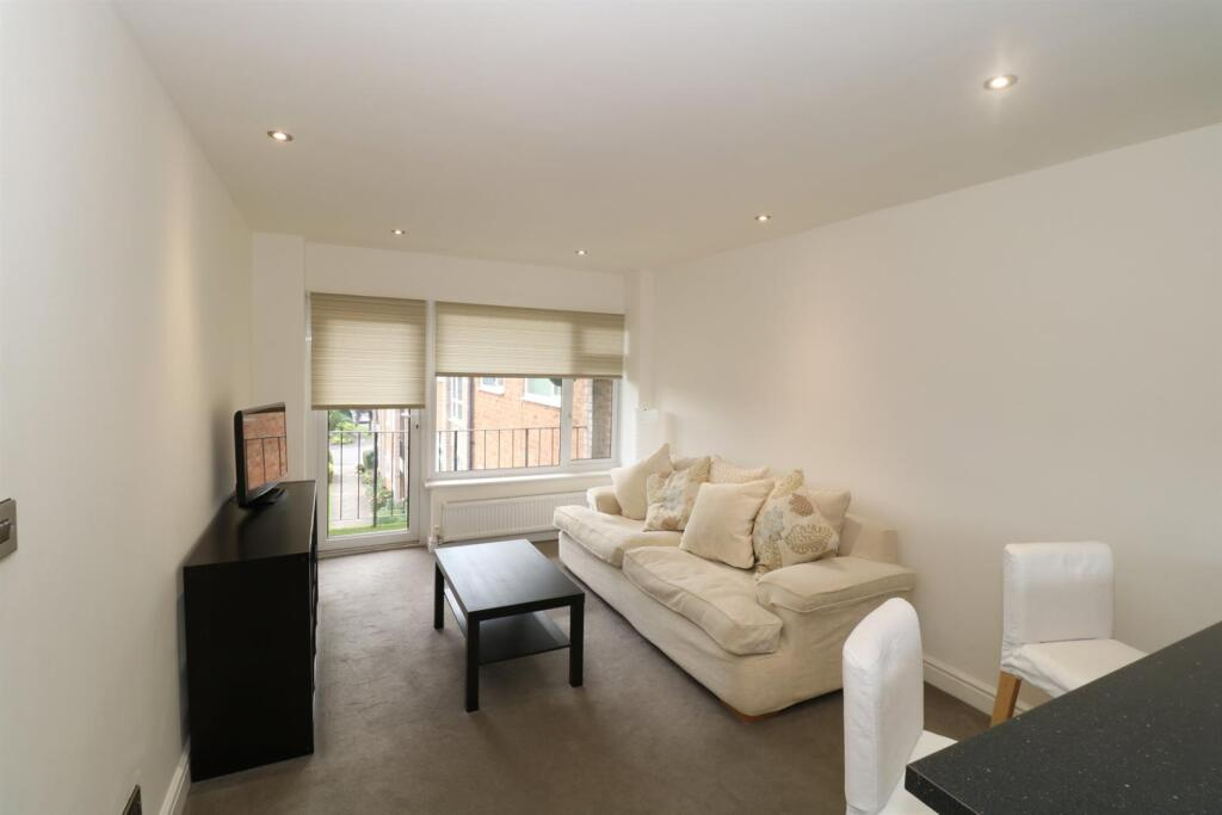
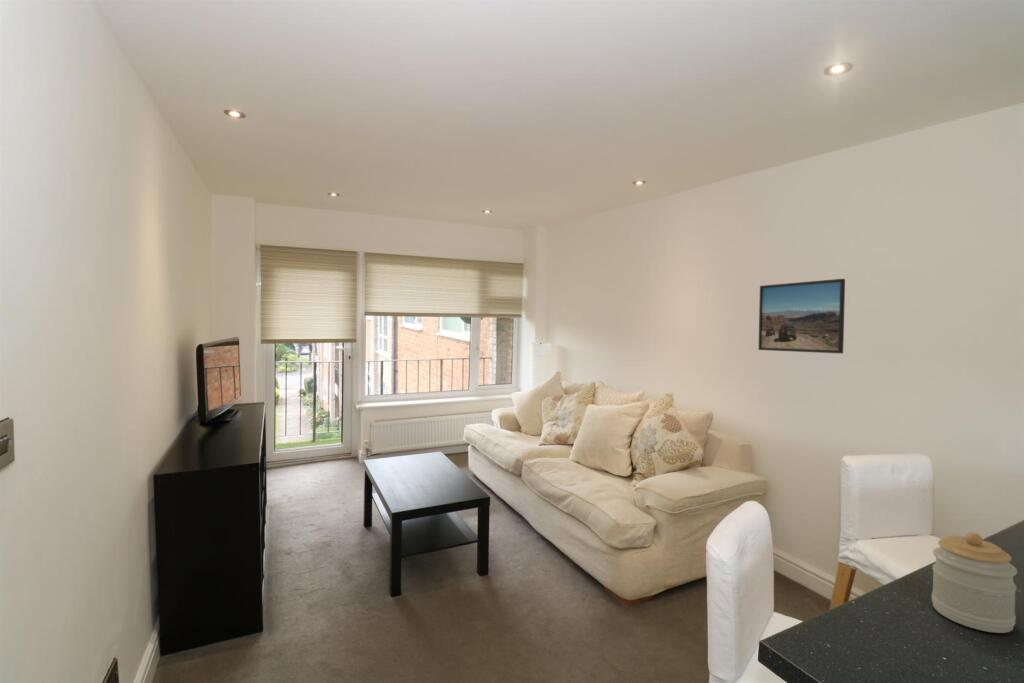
+ jar [931,531,1018,634]
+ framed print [758,278,846,354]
